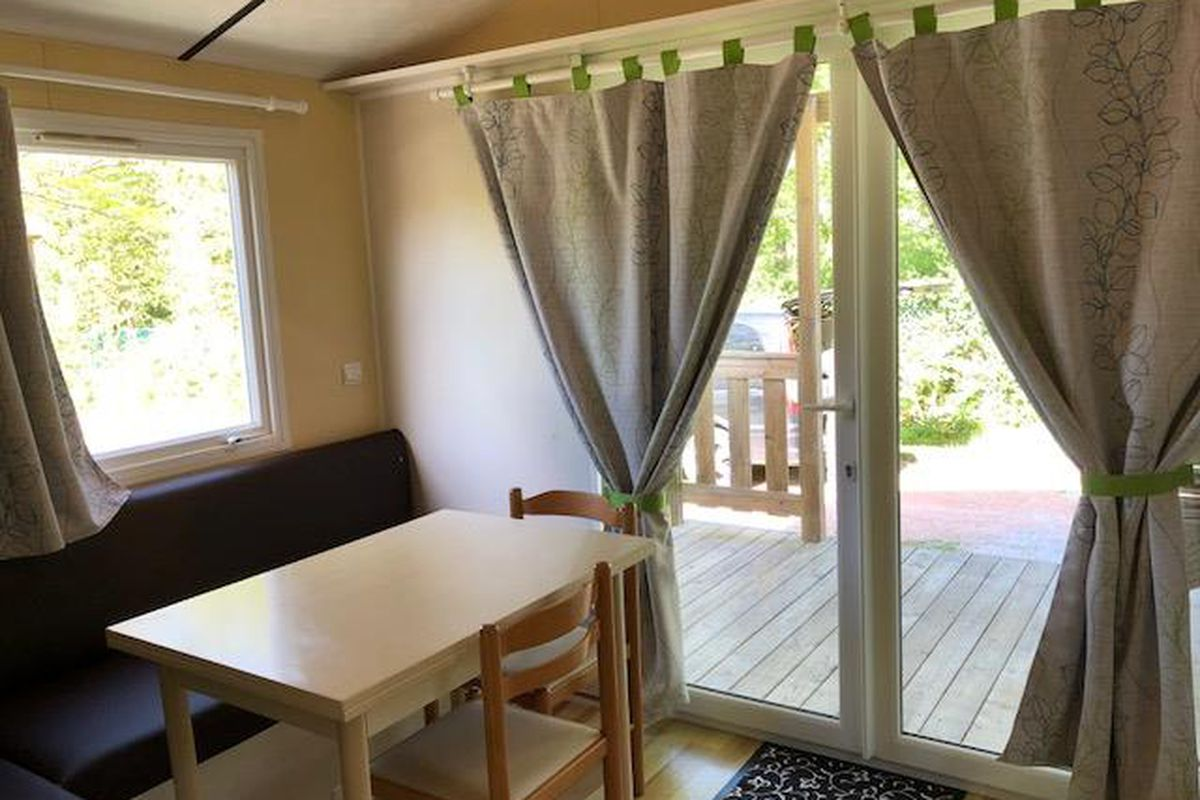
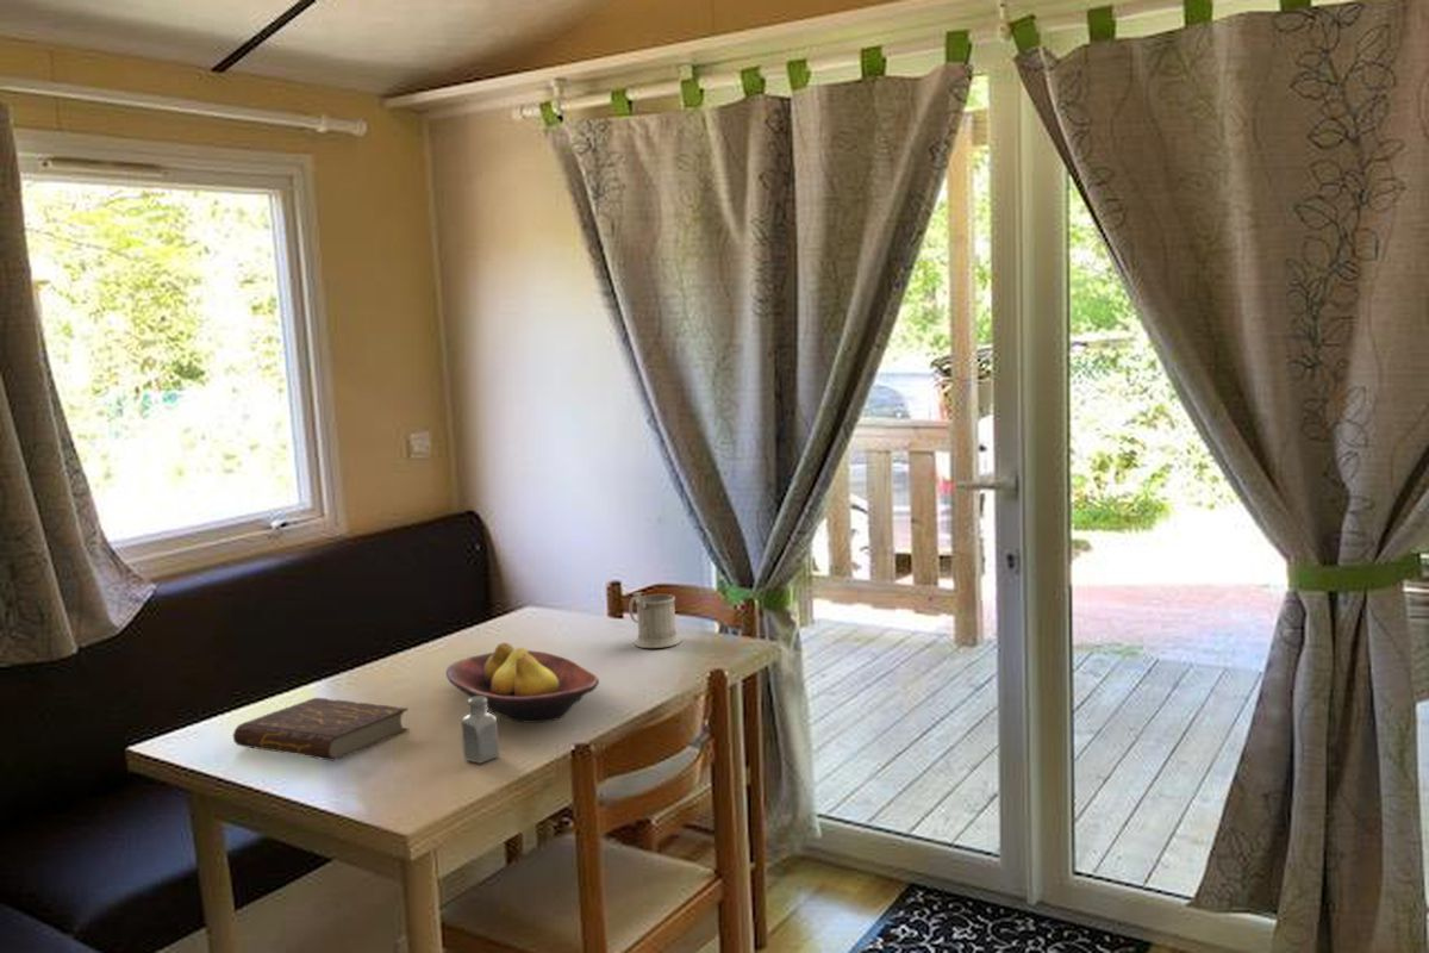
+ mug [628,591,682,649]
+ book [232,697,411,762]
+ fruit bowl [445,642,600,724]
+ saltshaker [460,696,500,765]
